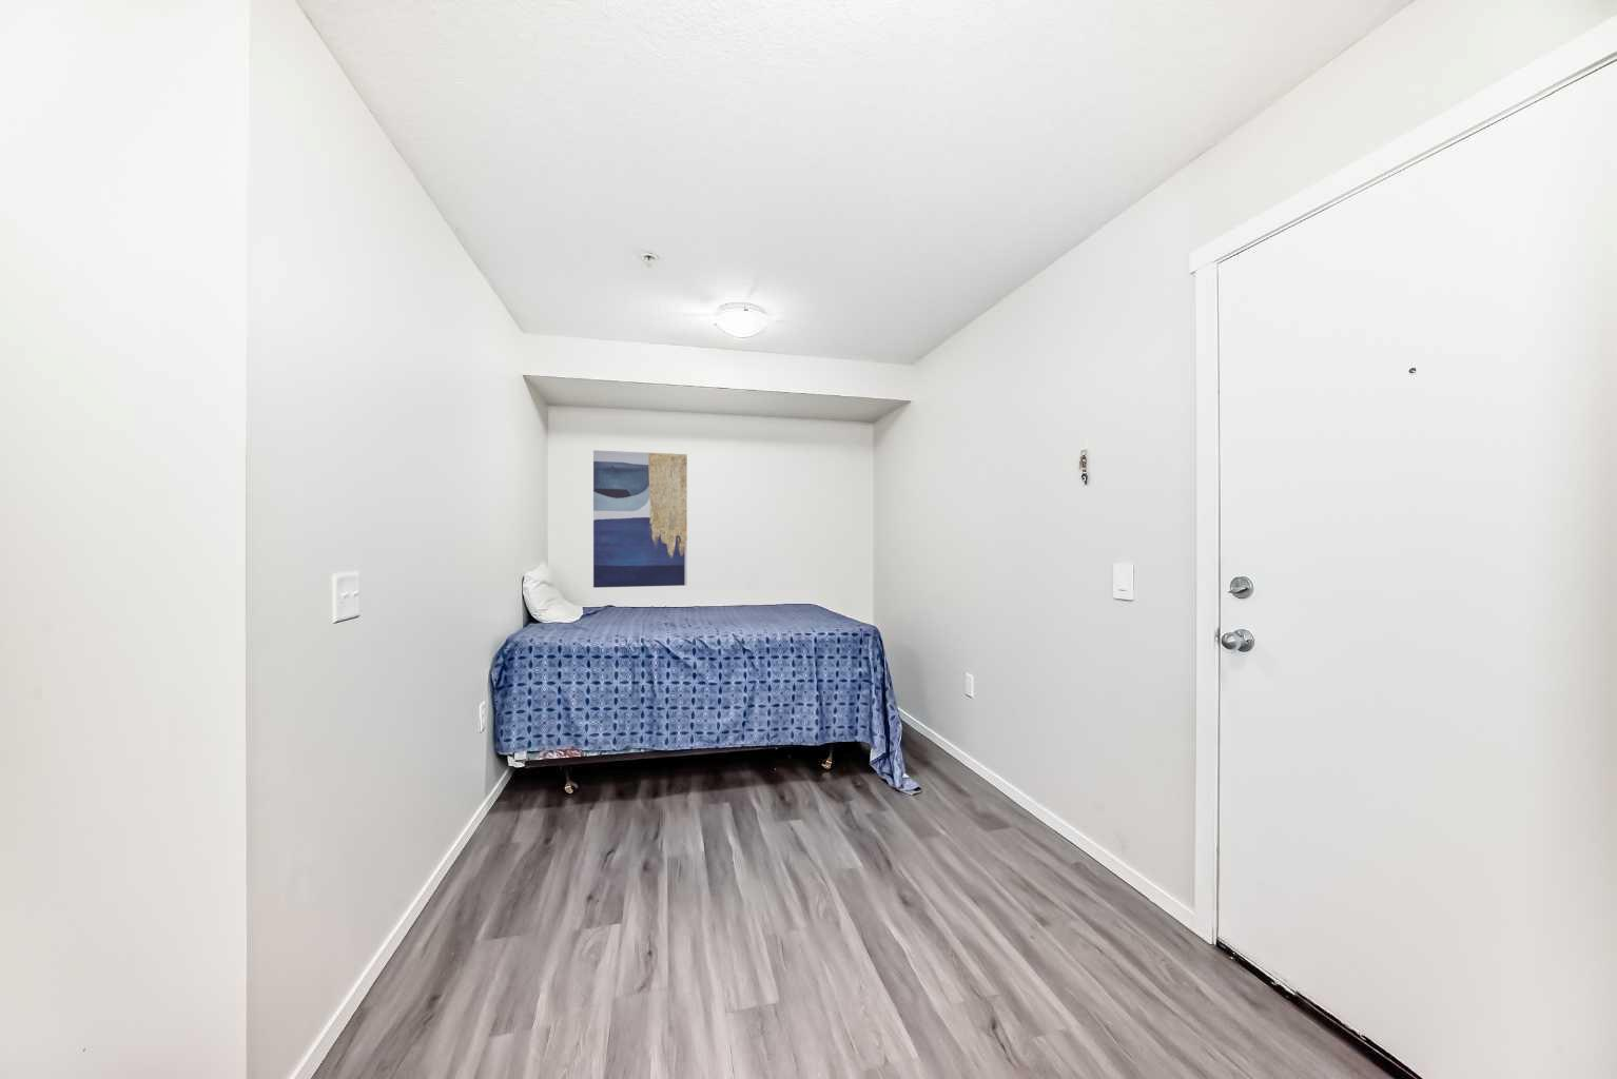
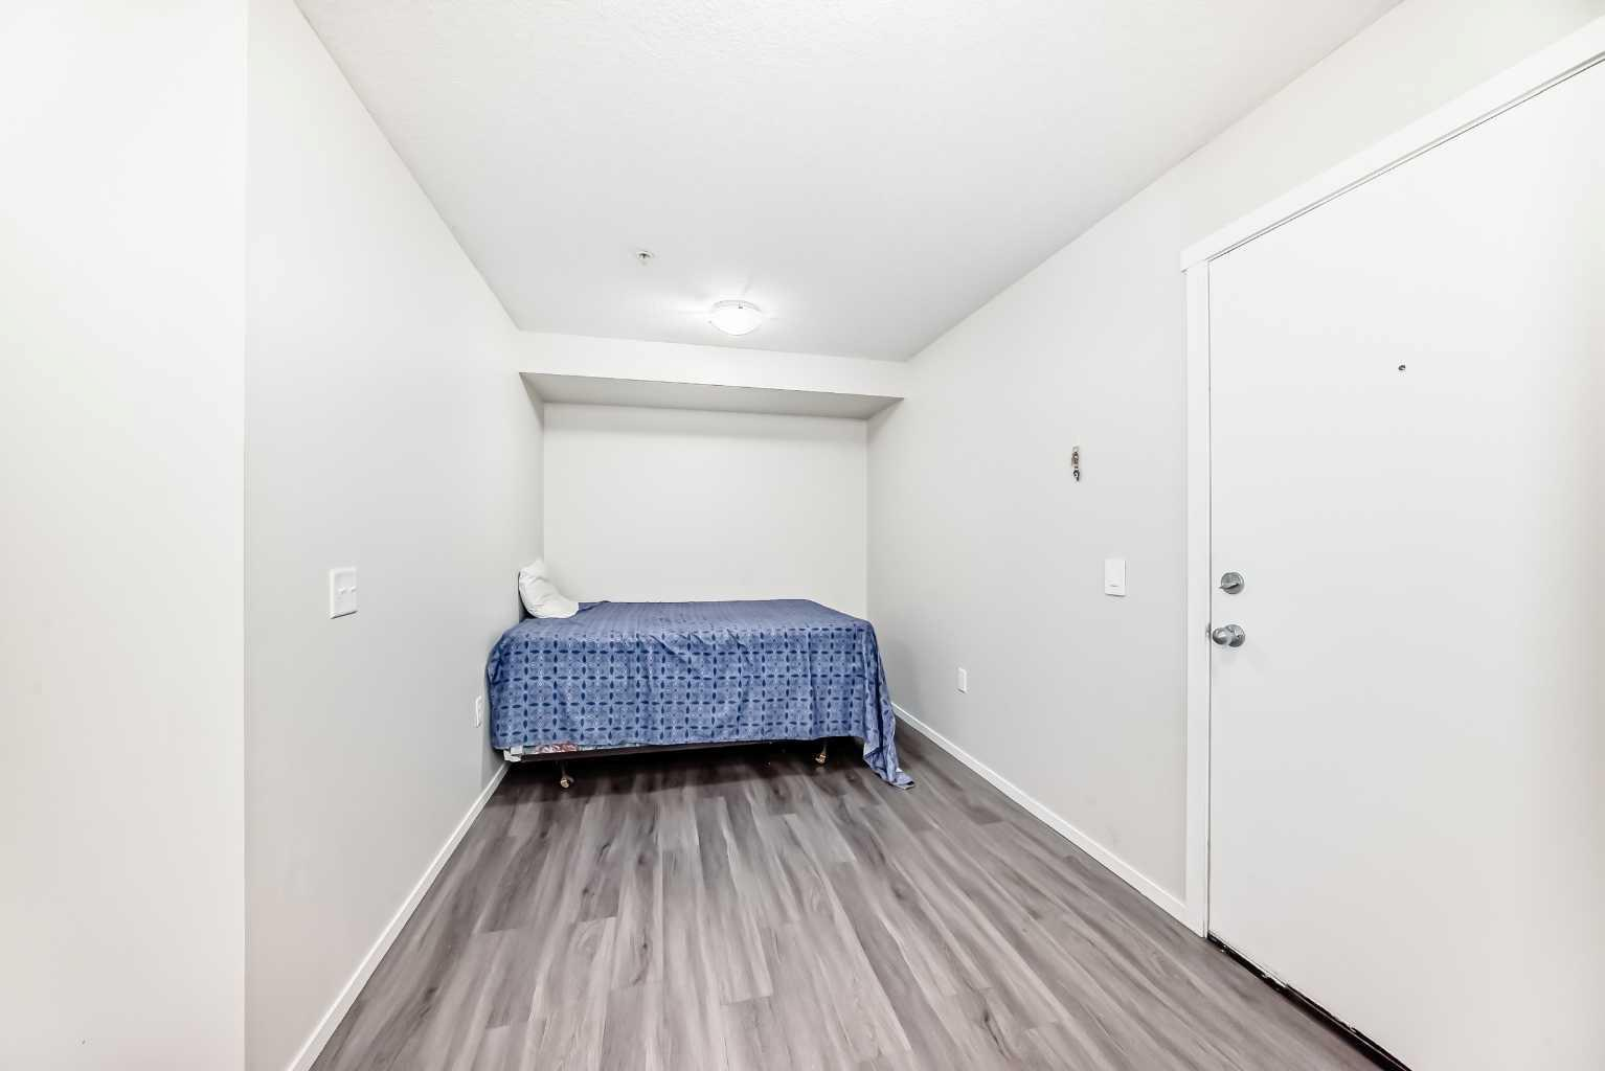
- wall art [593,449,688,589]
